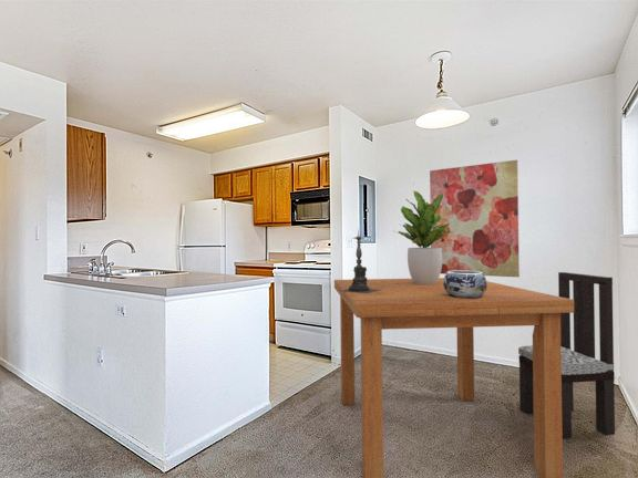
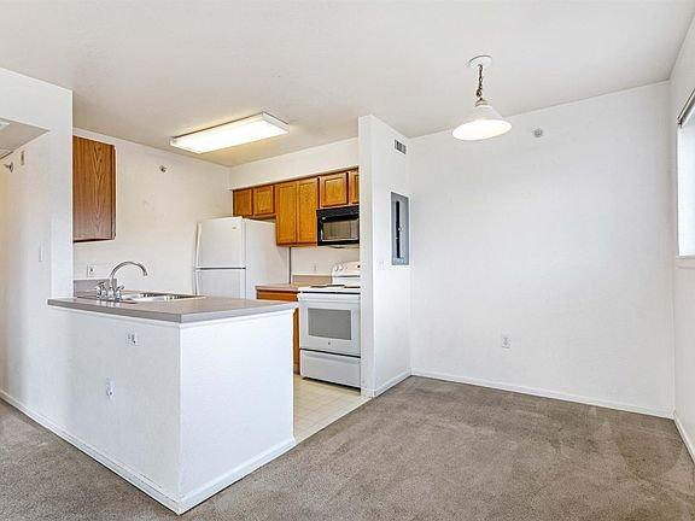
- decorative bowl [443,270,487,298]
- dining chair [517,271,616,439]
- potted plant [392,190,457,284]
- candle holder [340,227,379,293]
- wall art [429,159,521,278]
- dining table [333,277,574,478]
